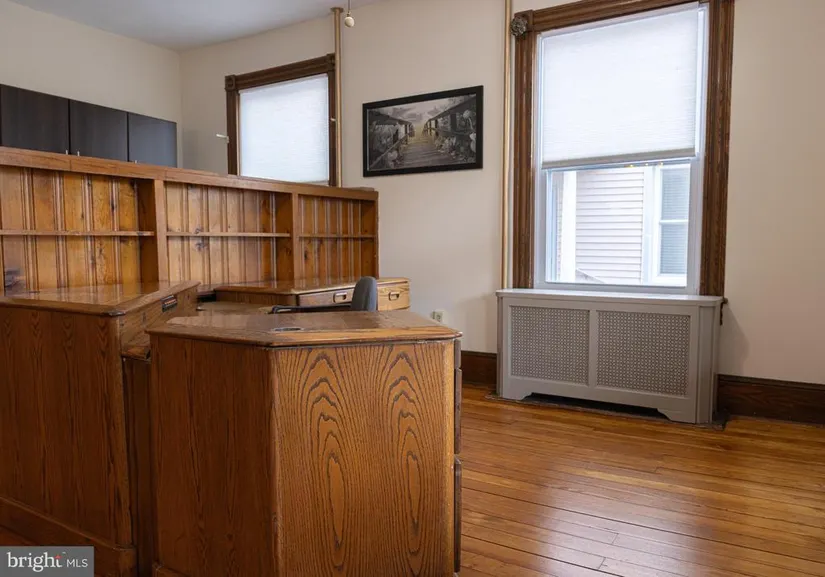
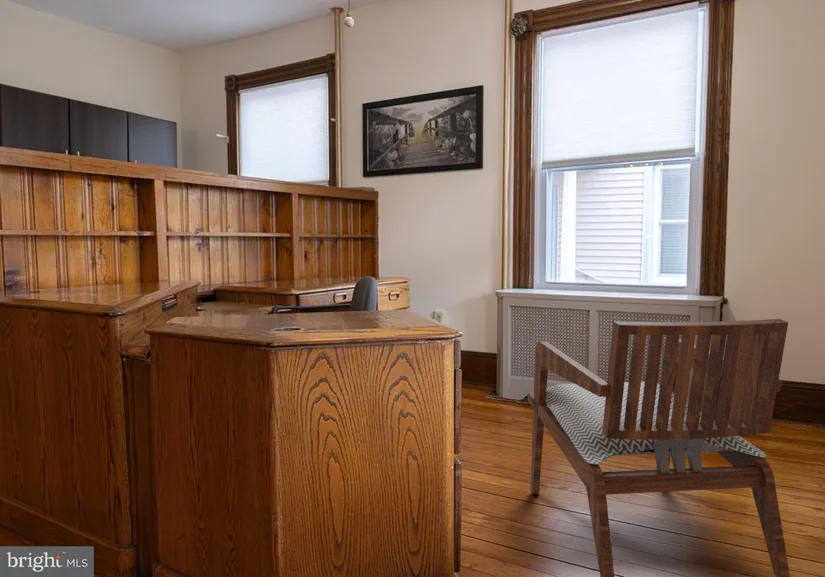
+ armchair [527,318,791,577]
